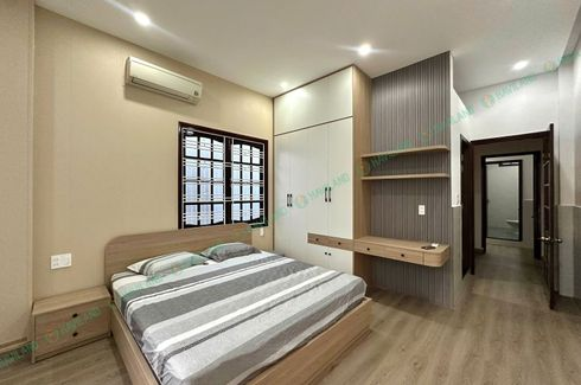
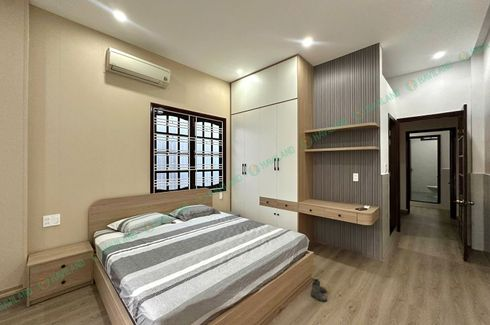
+ boots [310,278,328,303]
